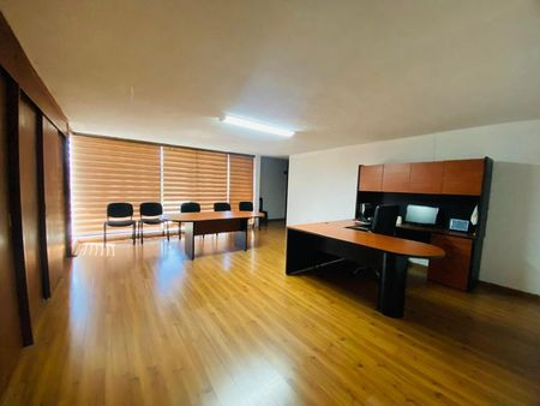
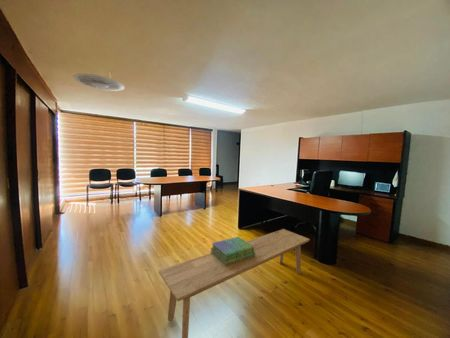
+ bench [157,228,311,338]
+ stack of books [209,236,256,266]
+ ceiling vent [72,72,126,92]
